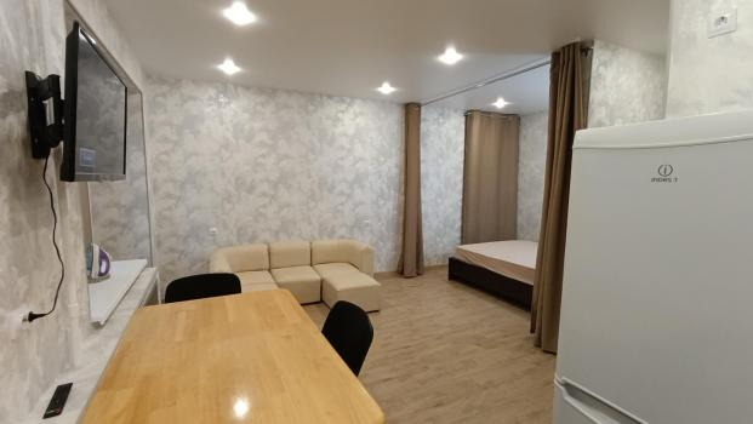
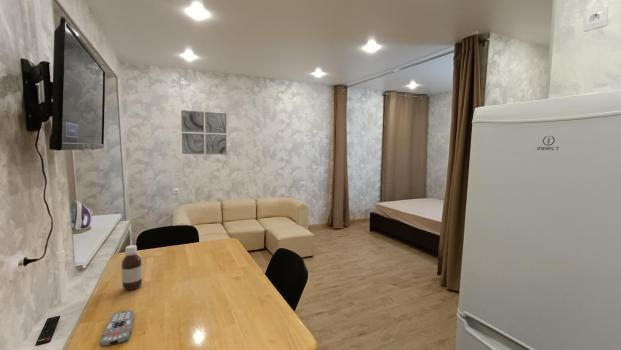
+ wall art [180,109,228,156]
+ bottle [121,244,143,291]
+ remote control [98,309,135,348]
